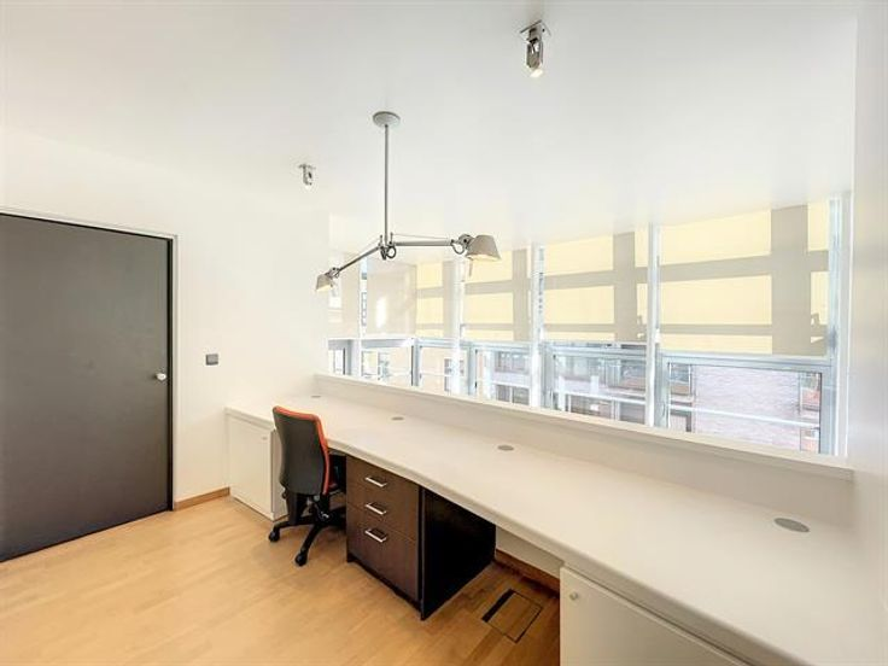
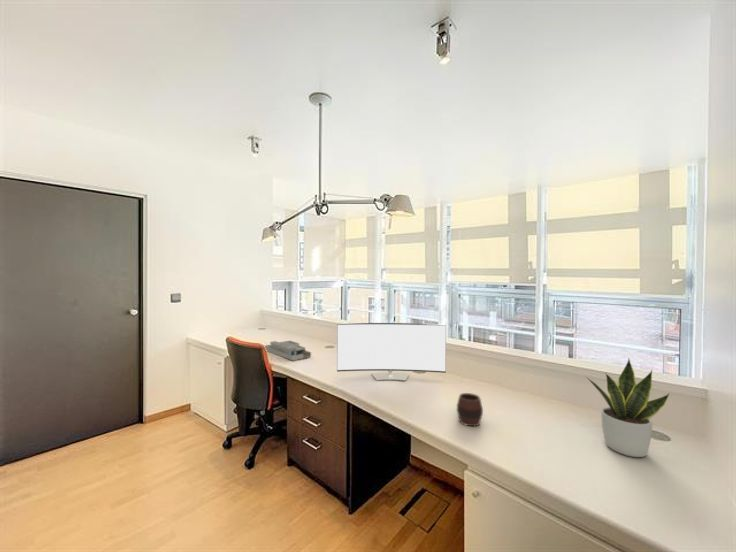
+ cup [456,392,484,428]
+ desk organizer [264,340,312,362]
+ monitor [336,322,447,382]
+ potted plant [585,357,670,458]
